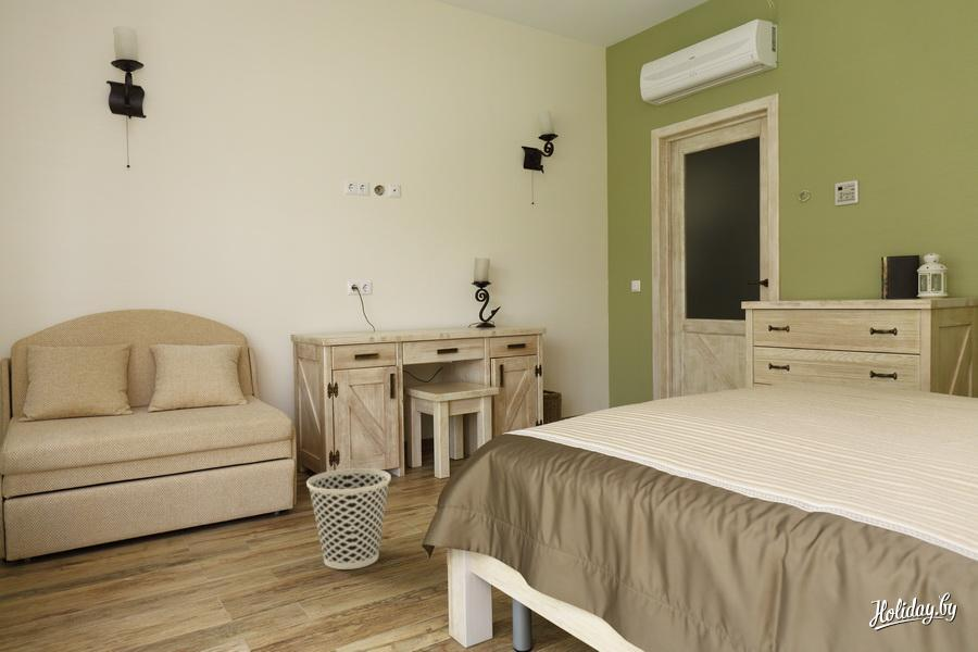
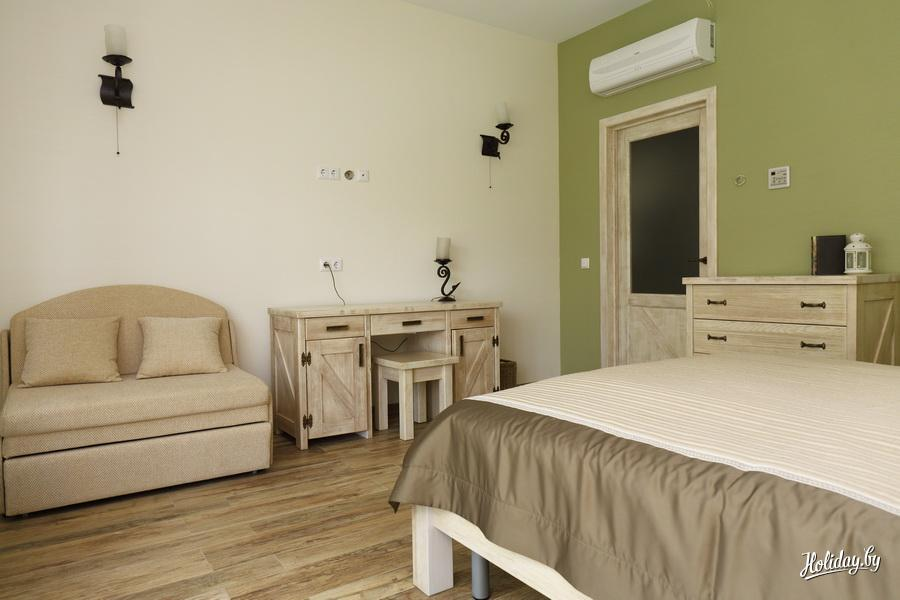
- wastebasket [305,467,392,570]
